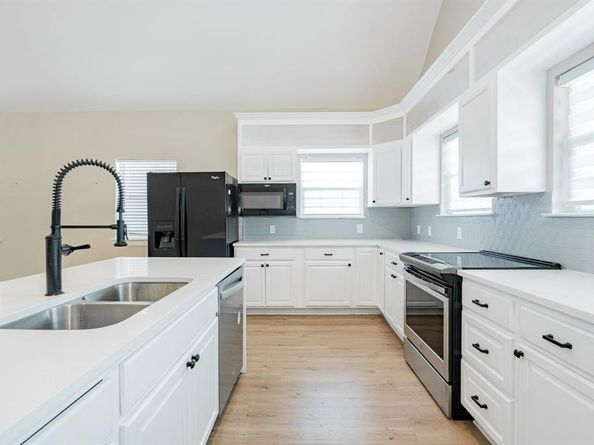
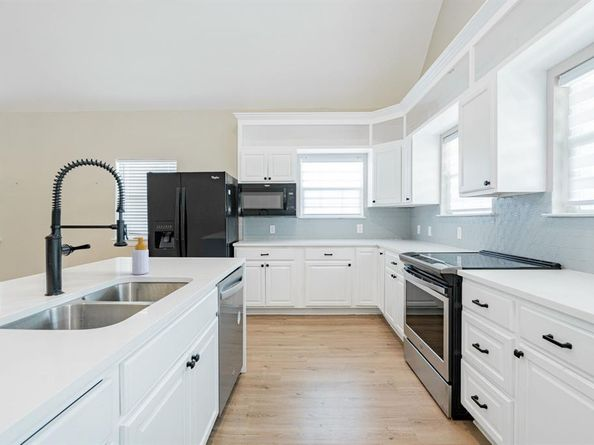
+ soap bottle [131,236,149,276]
